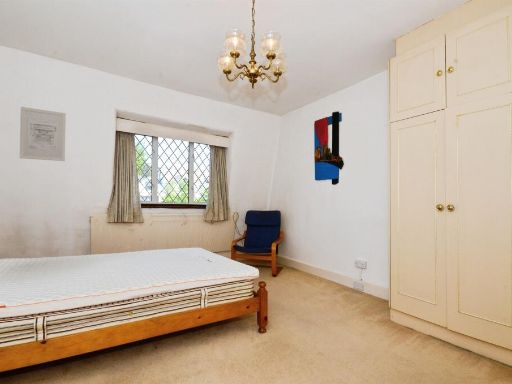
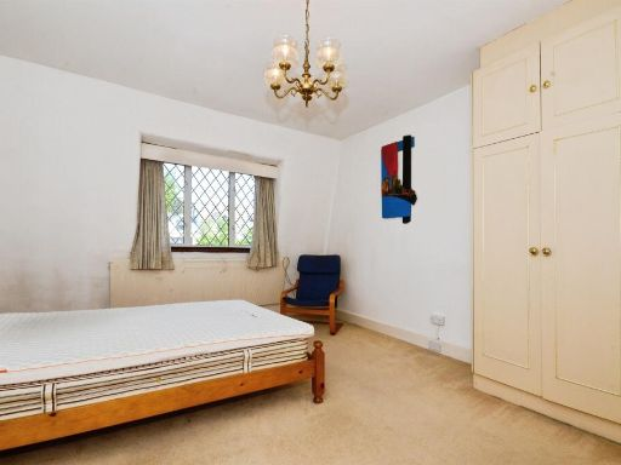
- wall art [19,106,67,162]
